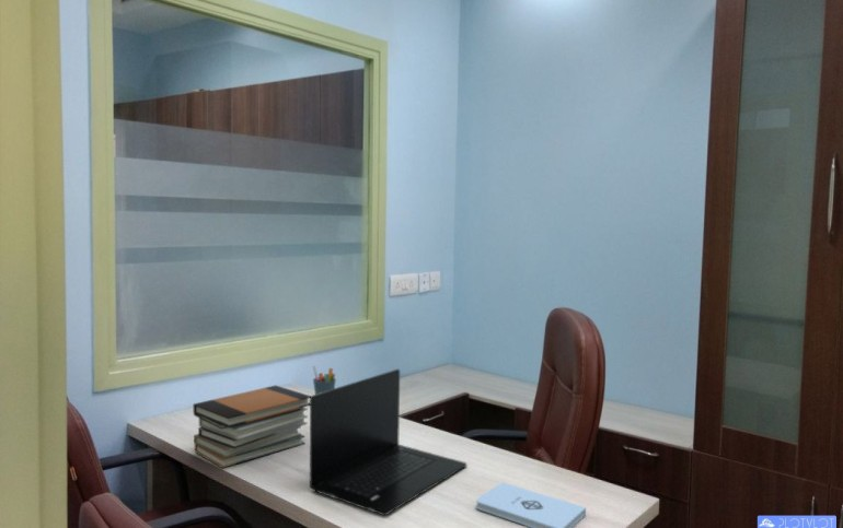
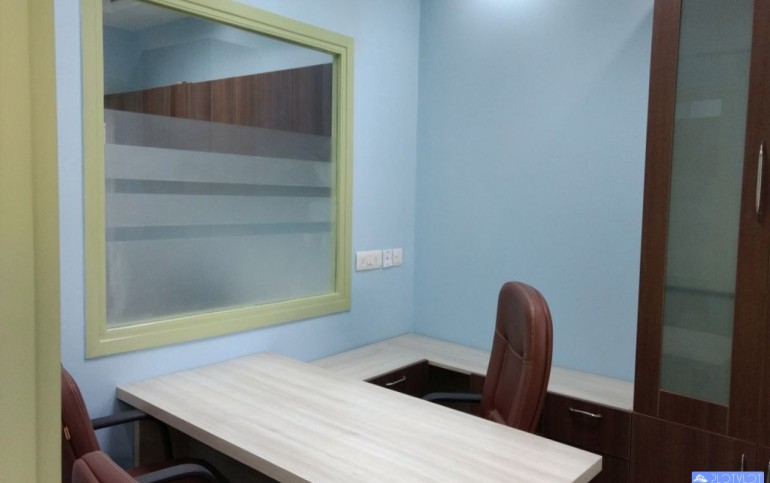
- book stack [192,385,311,469]
- laptop [309,368,467,516]
- pen holder [312,365,337,395]
- notepad [475,481,587,528]
